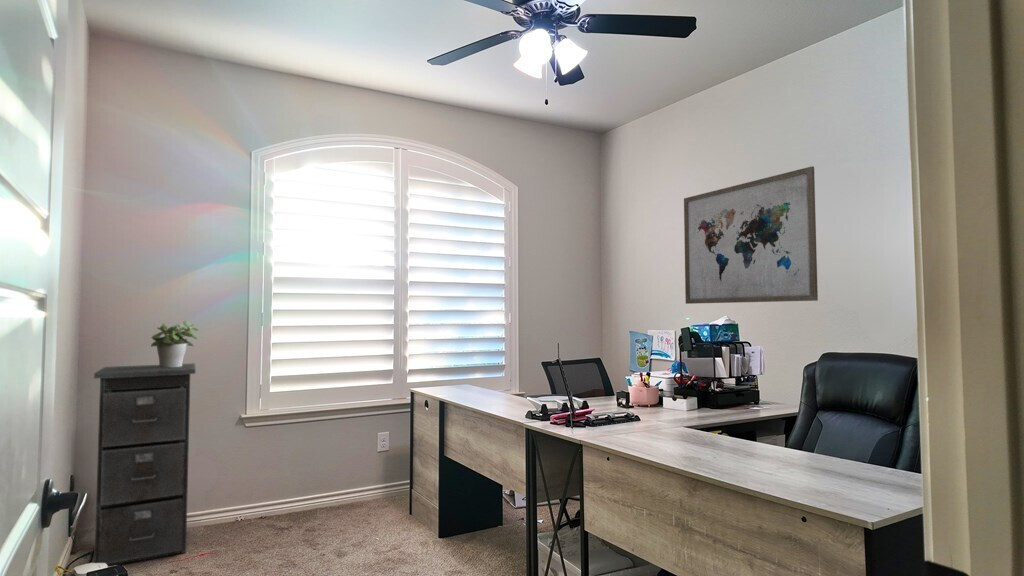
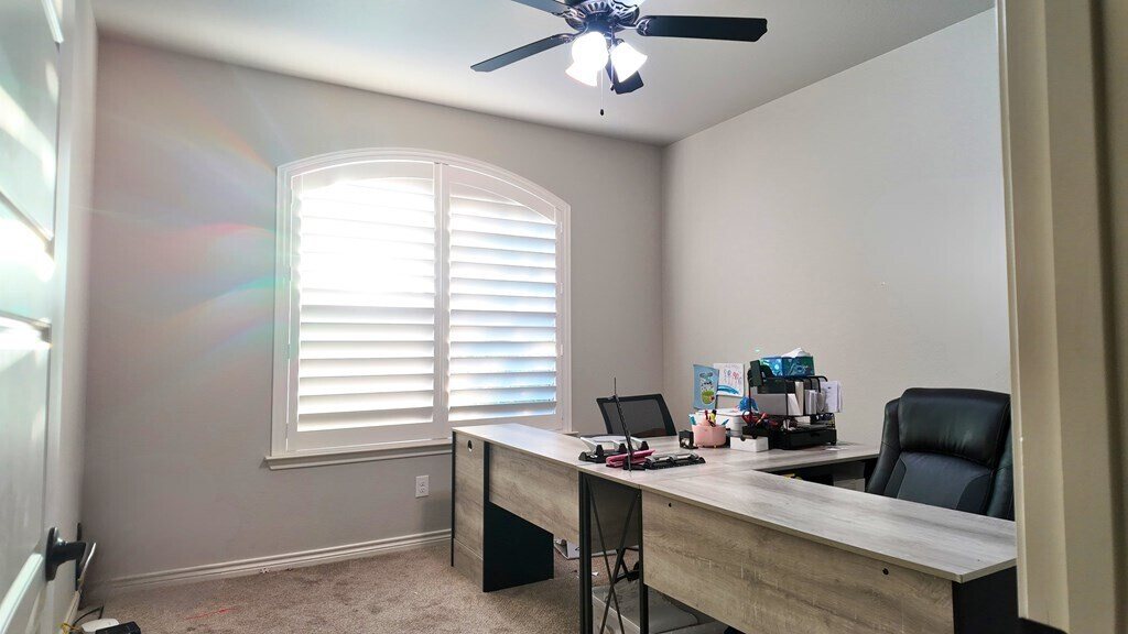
- potted plant [150,320,201,367]
- filing cabinet [93,362,196,567]
- wall art [683,165,819,305]
